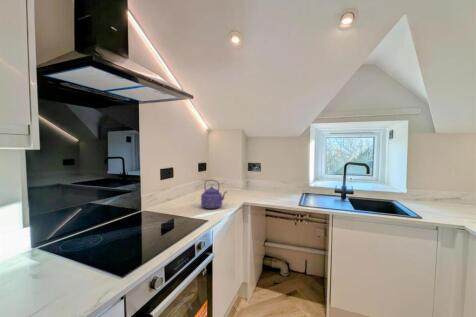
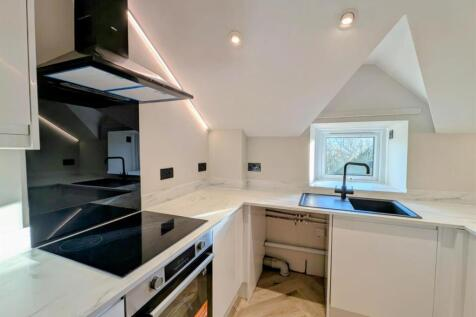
- kettle [200,179,228,210]
